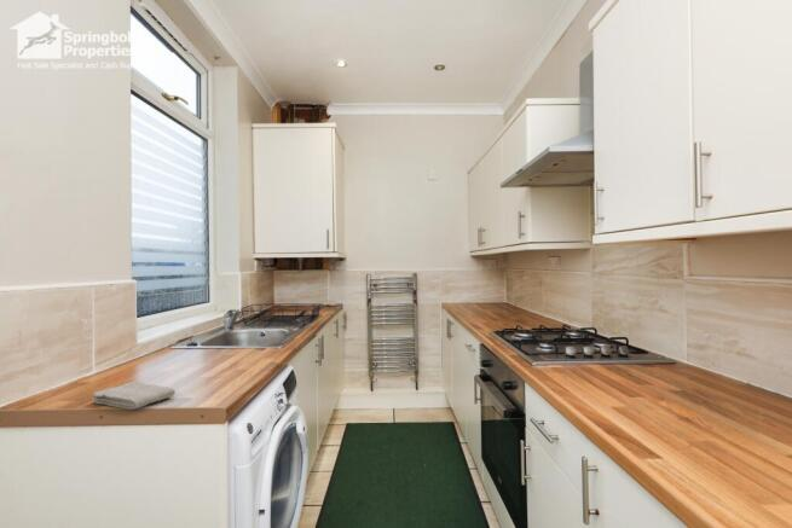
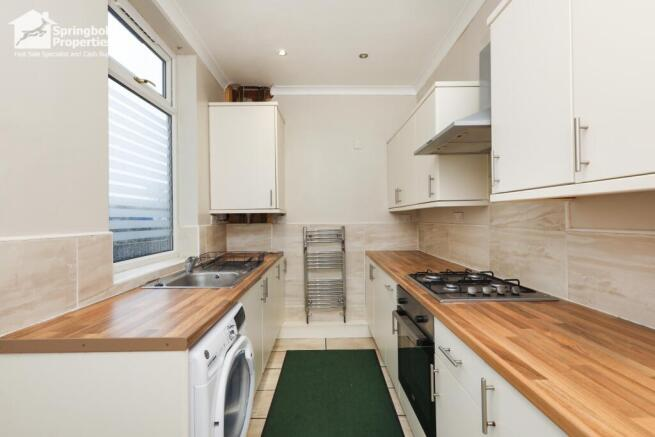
- washcloth [91,381,177,410]
